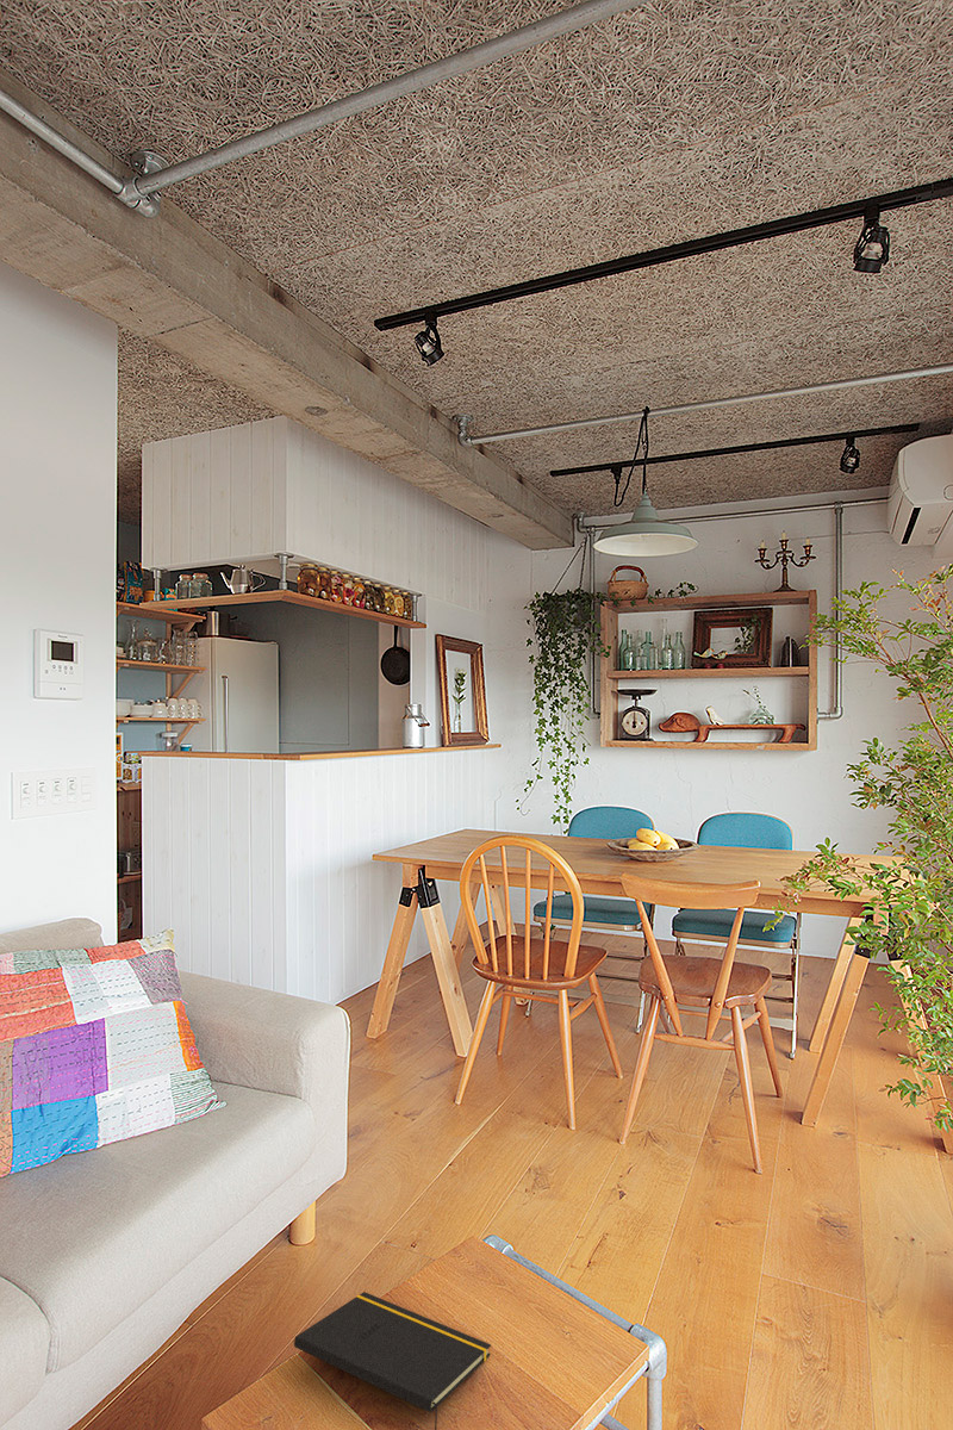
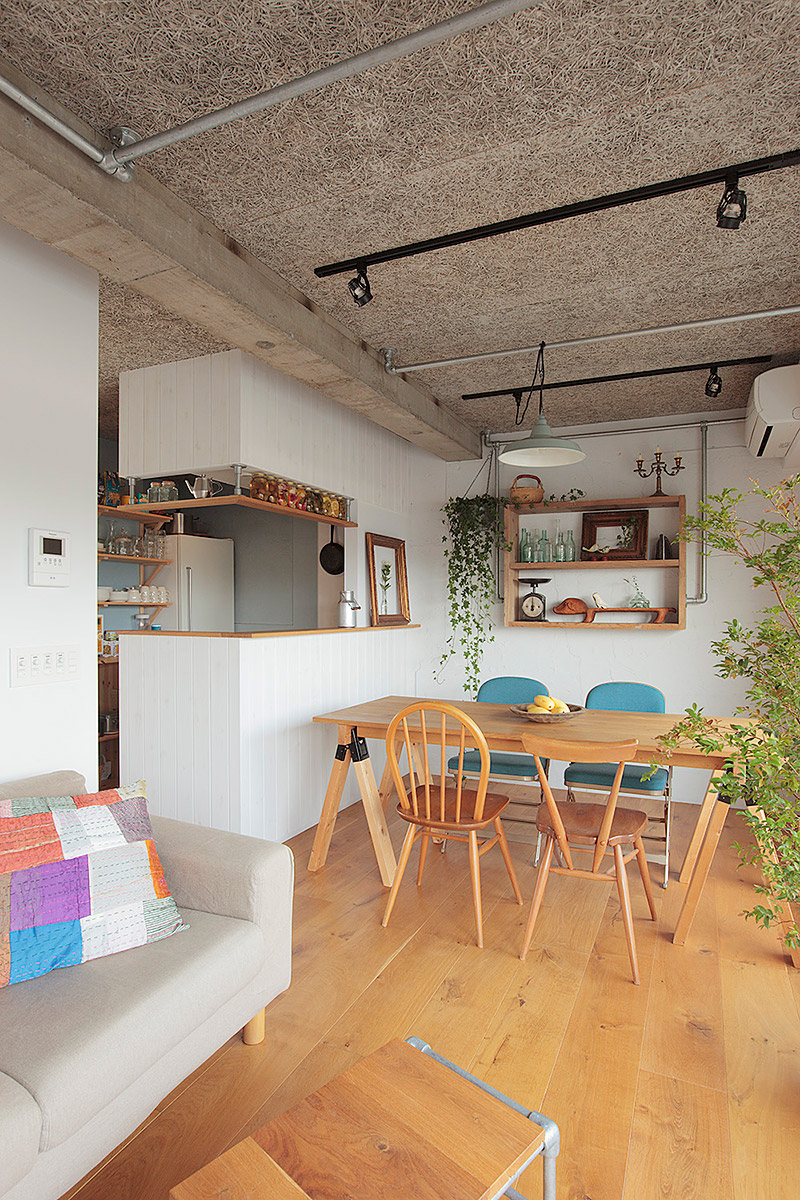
- notepad [293,1291,492,1430]
